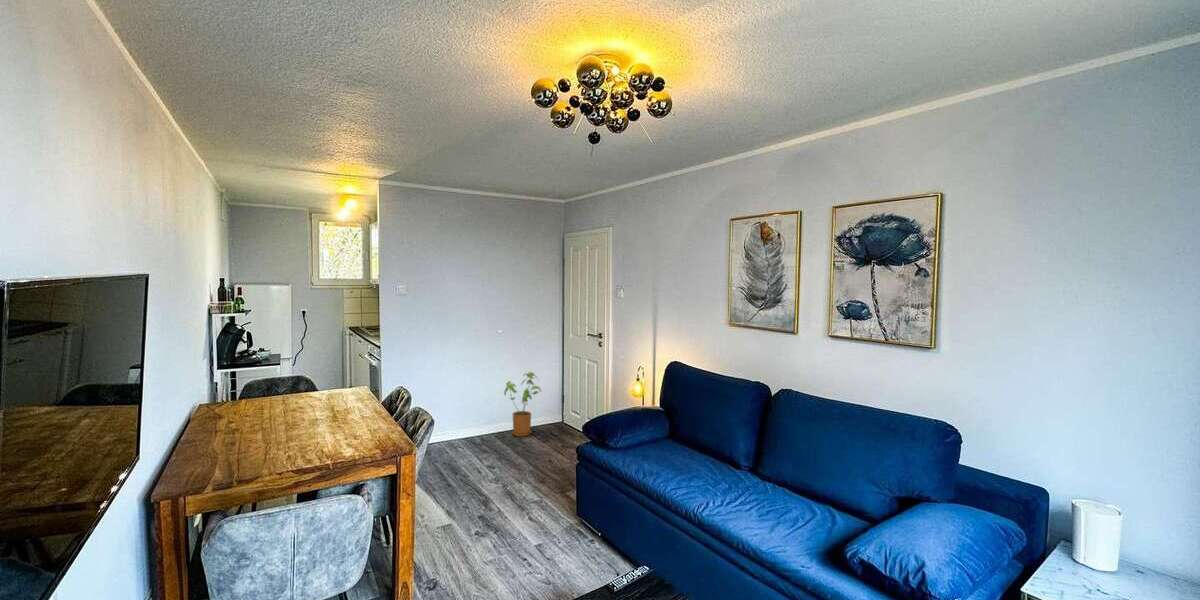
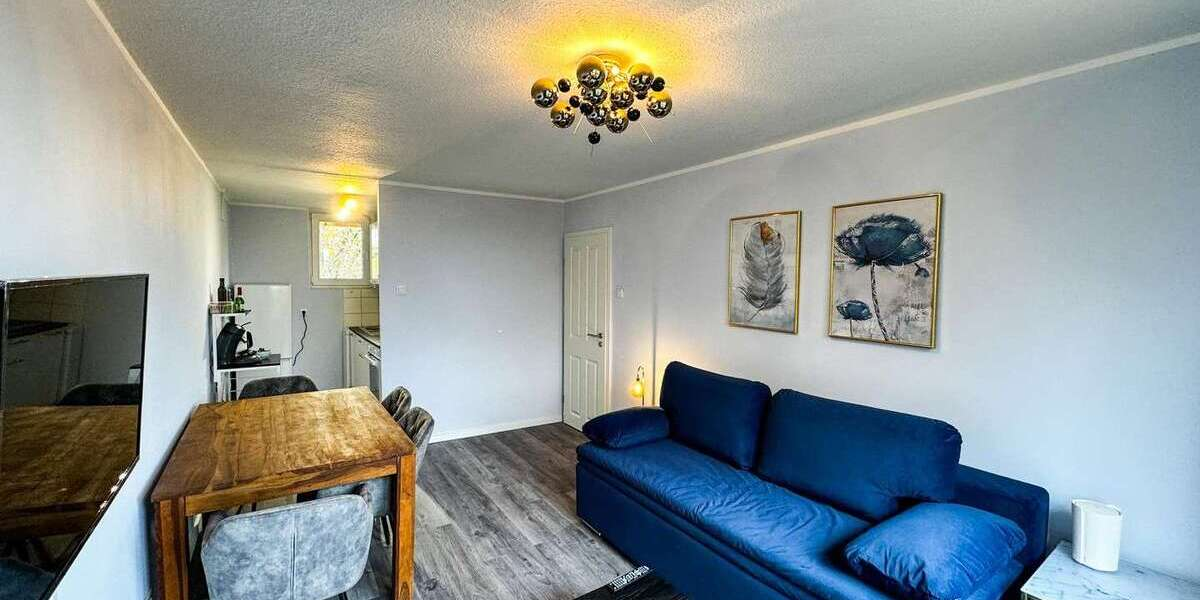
- house plant [503,371,543,437]
